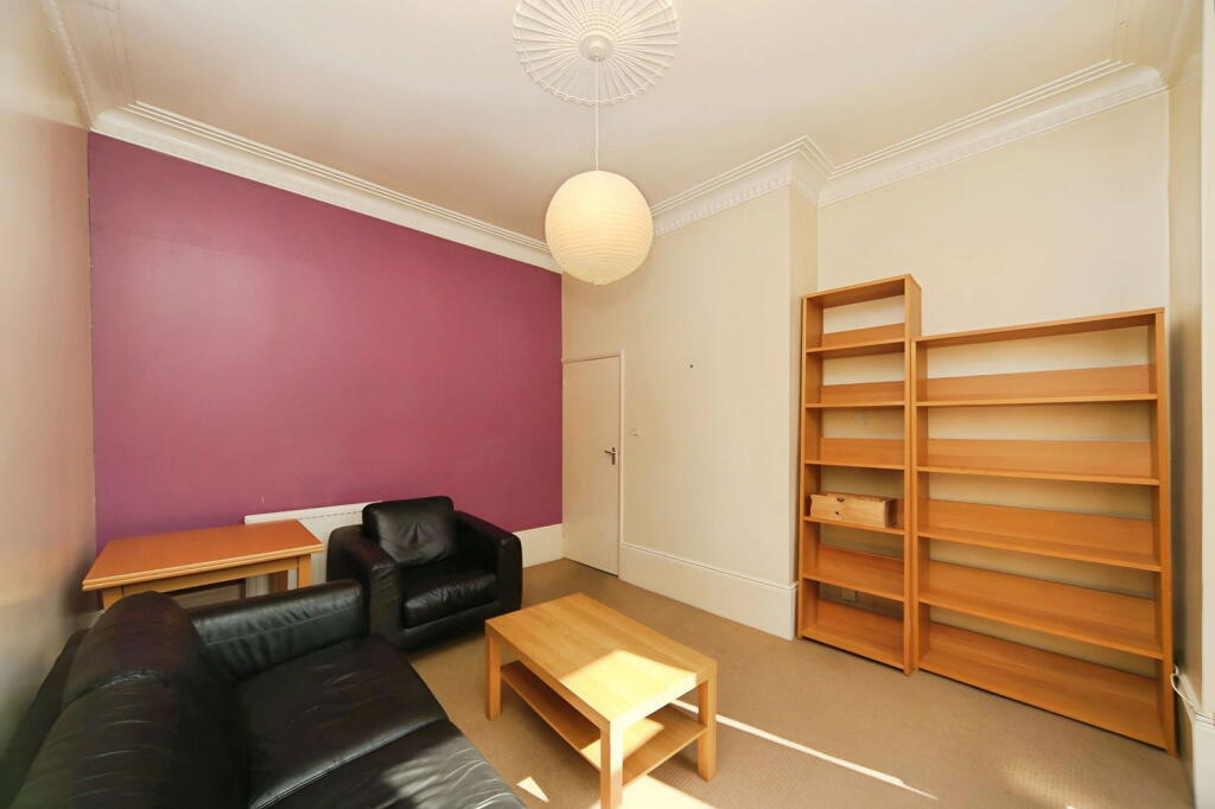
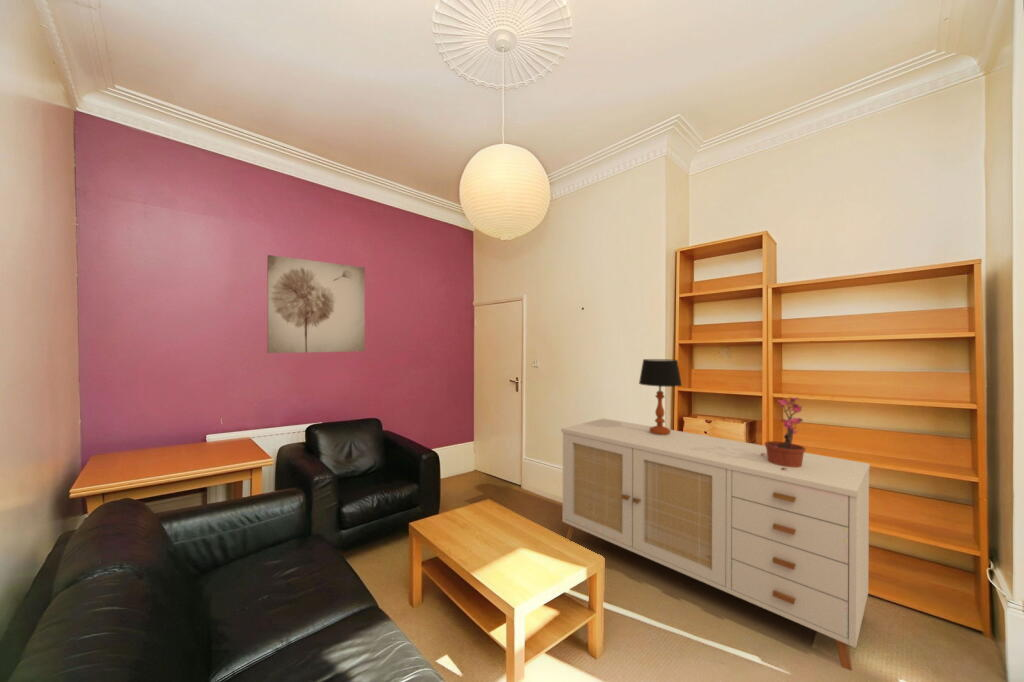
+ sideboard [560,417,871,672]
+ potted plant [762,396,807,469]
+ wall art [266,254,366,354]
+ table lamp [638,358,683,435]
